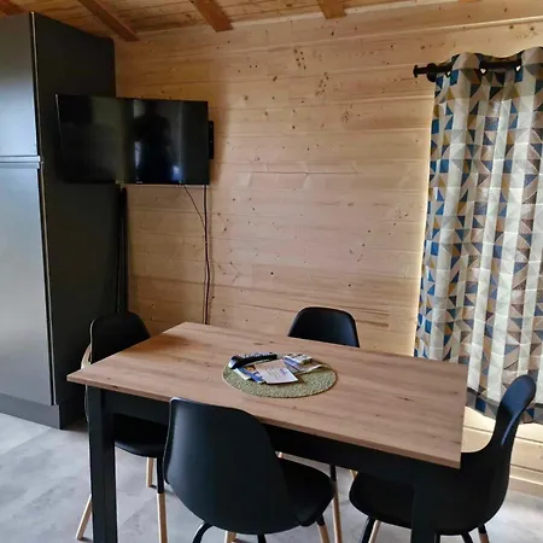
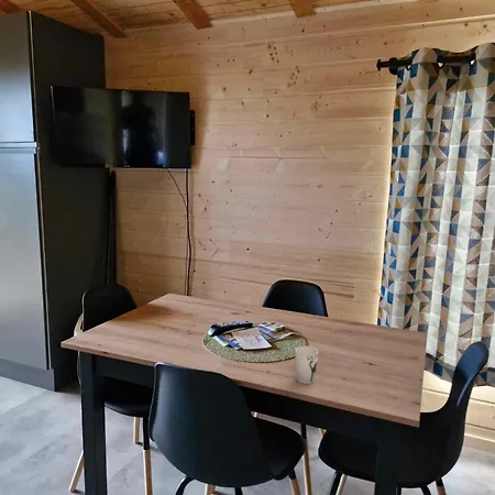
+ cup [294,345,319,385]
